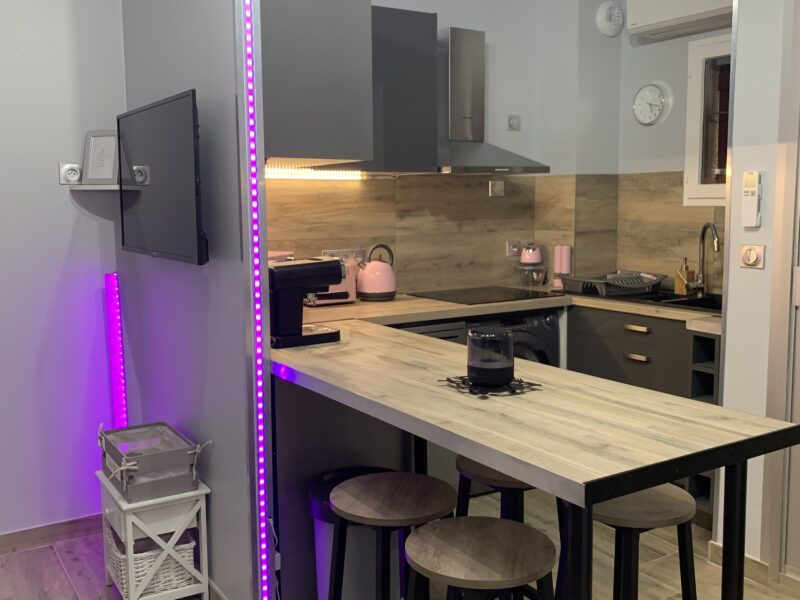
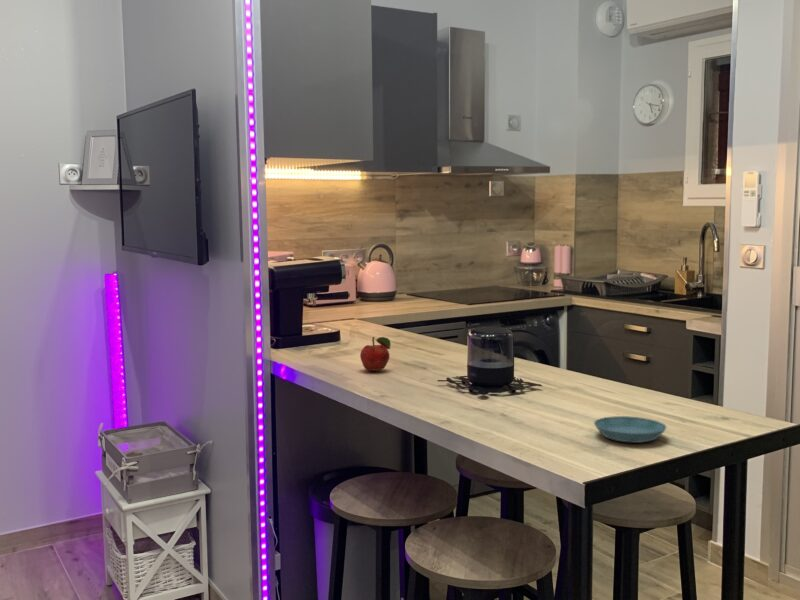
+ saucer [593,415,668,444]
+ fruit [359,336,392,372]
